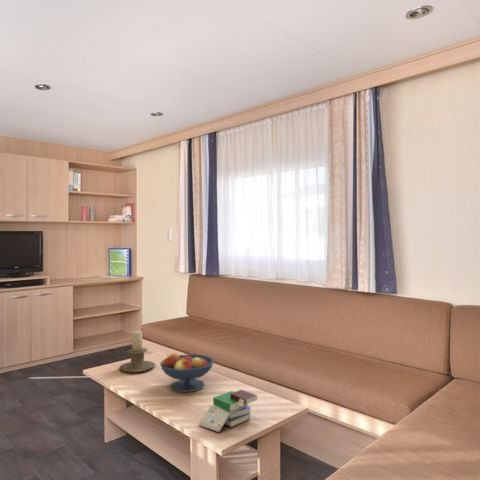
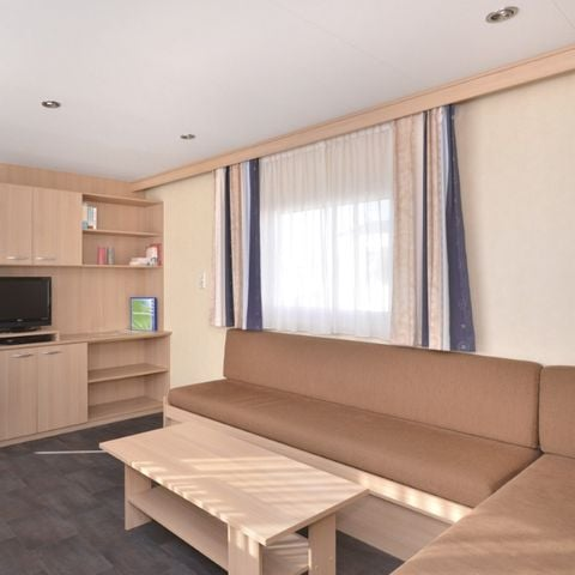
- fruit bowl [159,352,215,393]
- book [198,389,258,434]
- candle holder [119,330,156,373]
